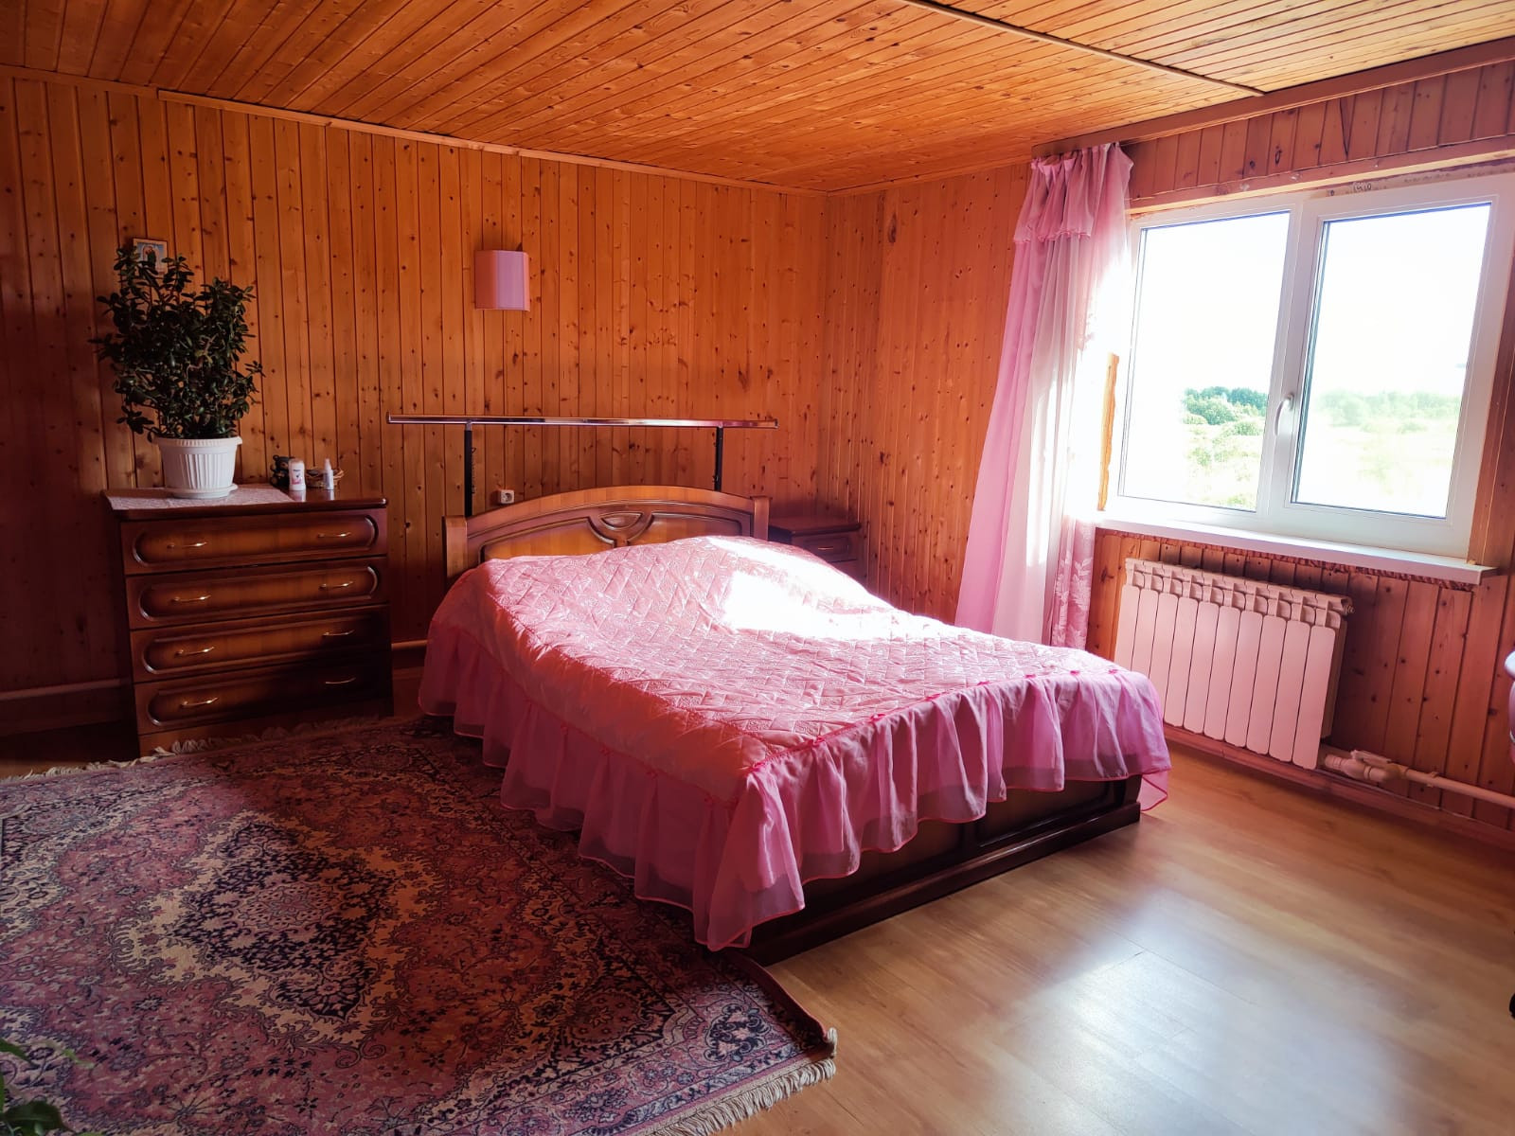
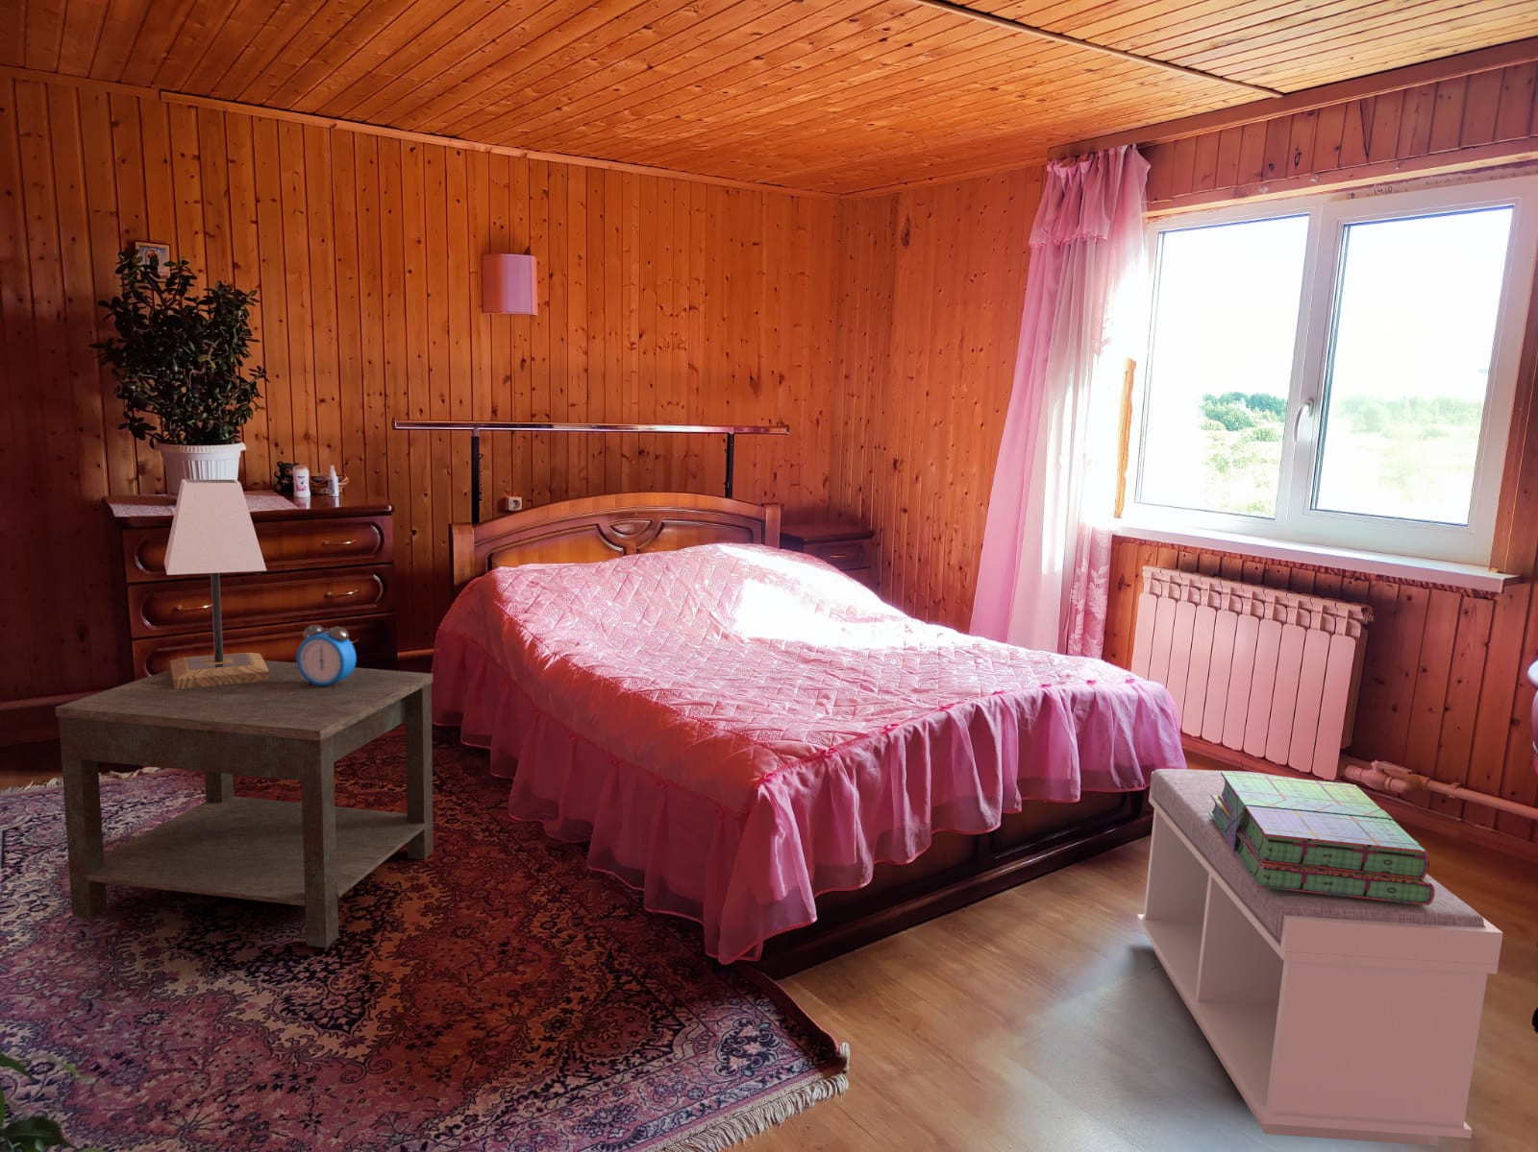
+ alarm clock [295,624,356,687]
+ lamp [163,478,269,690]
+ bench [1136,768,1504,1147]
+ side table [54,659,435,949]
+ stack of books [1209,772,1435,905]
